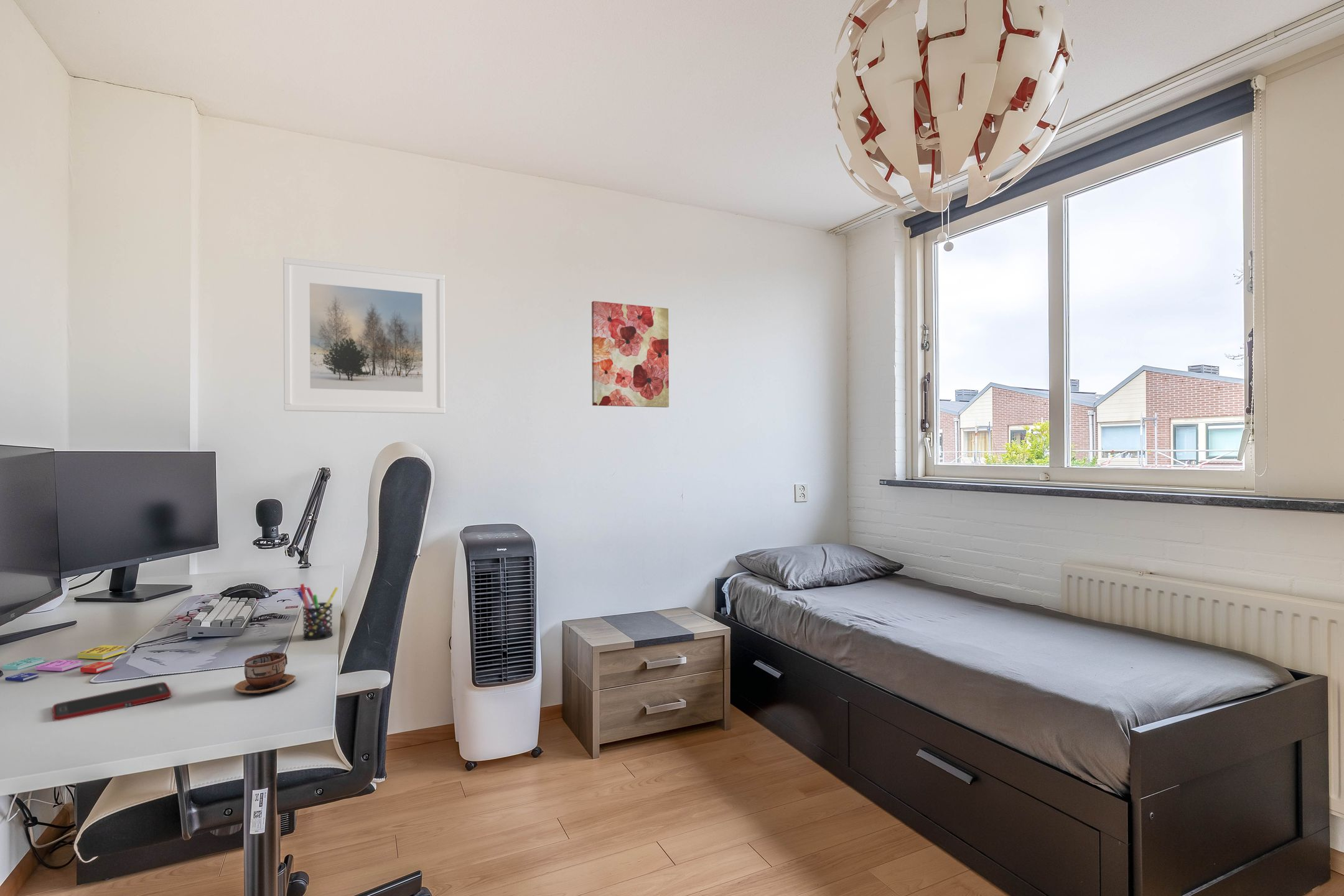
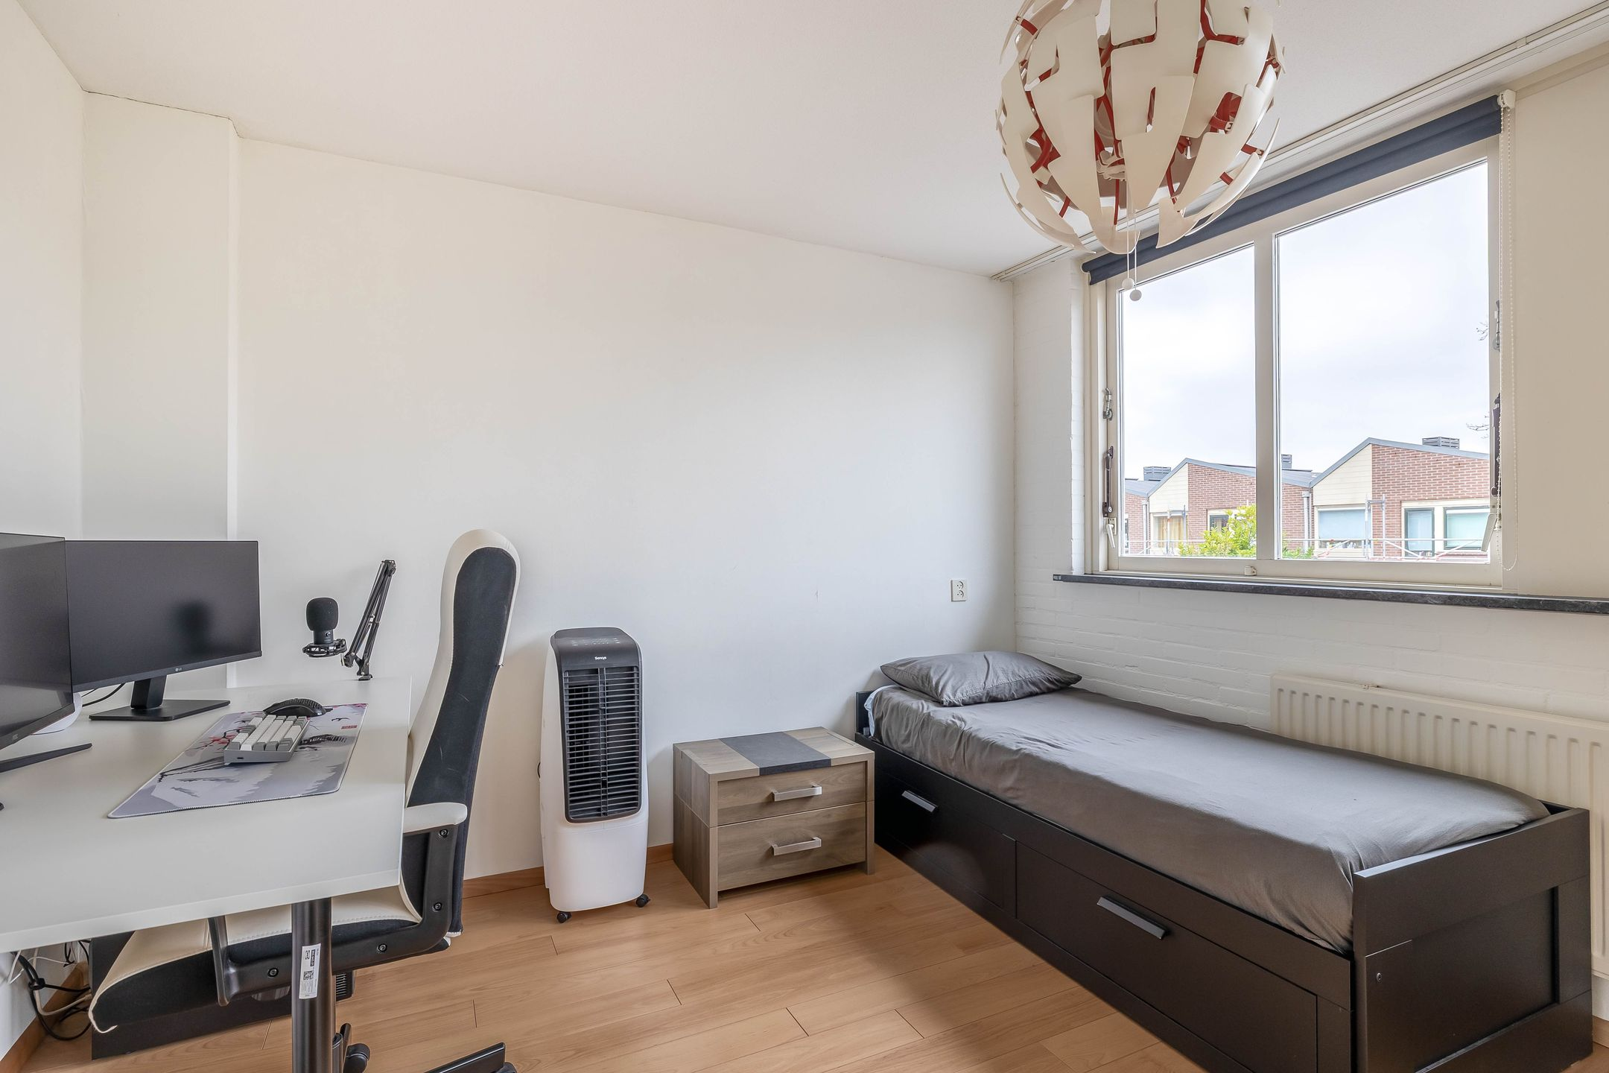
- cell phone [52,681,172,721]
- cup [233,652,297,694]
- wall art [591,301,670,408]
- pen holder [296,583,339,641]
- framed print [282,257,446,414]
- books [2,645,128,682]
